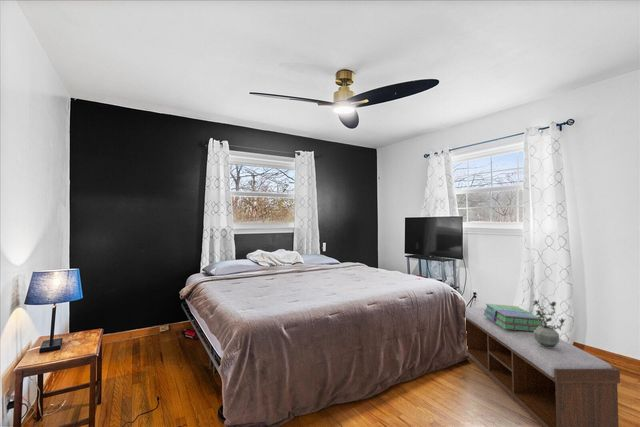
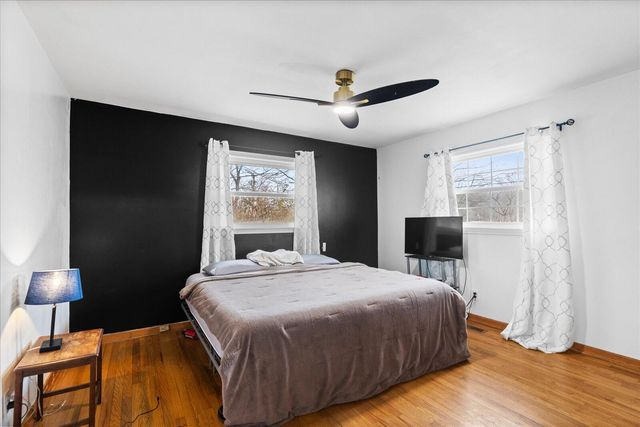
- bench [465,306,621,427]
- stack of books [483,303,543,331]
- potted plant [531,298,566,348]
